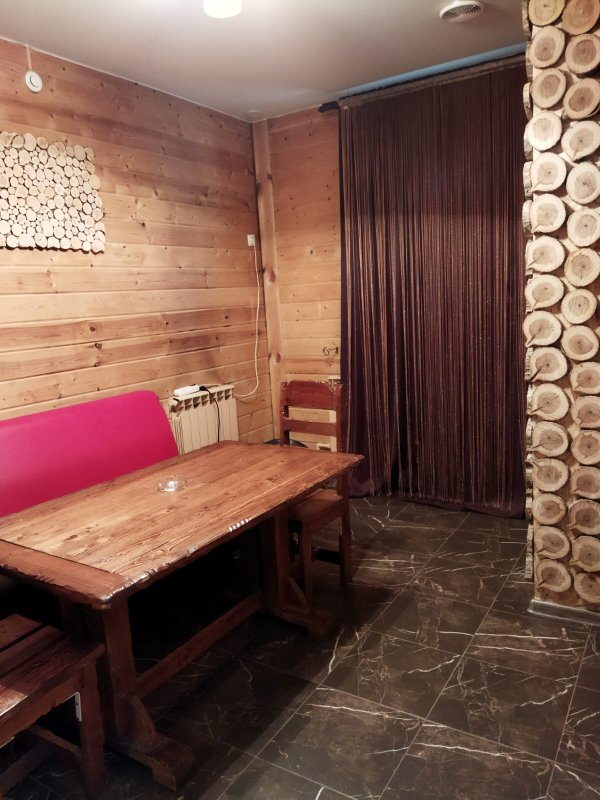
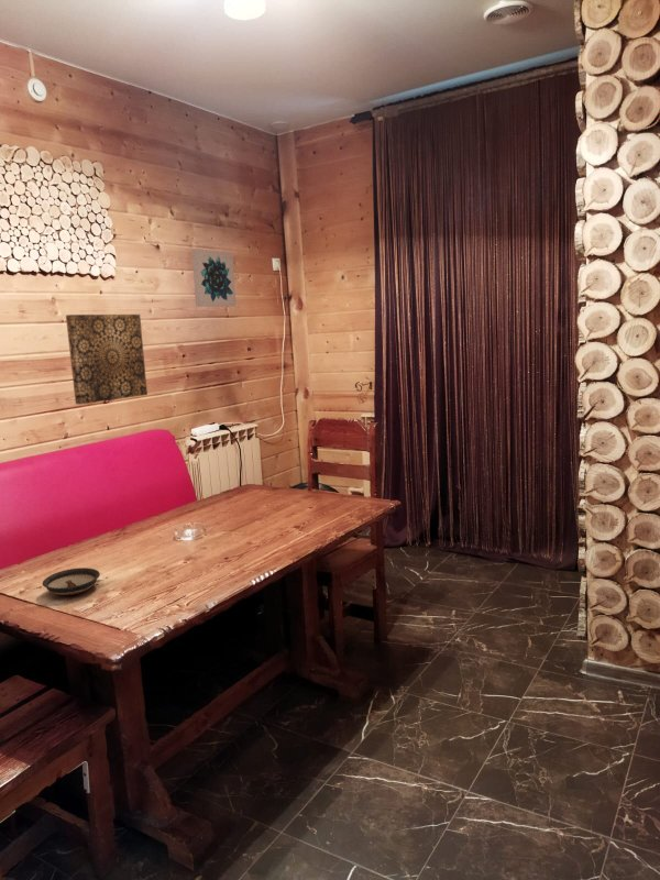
+ wall art [65,314,148,406]
+ saucer [41,566,101,596]
+ wall art [190,249,238,308]
